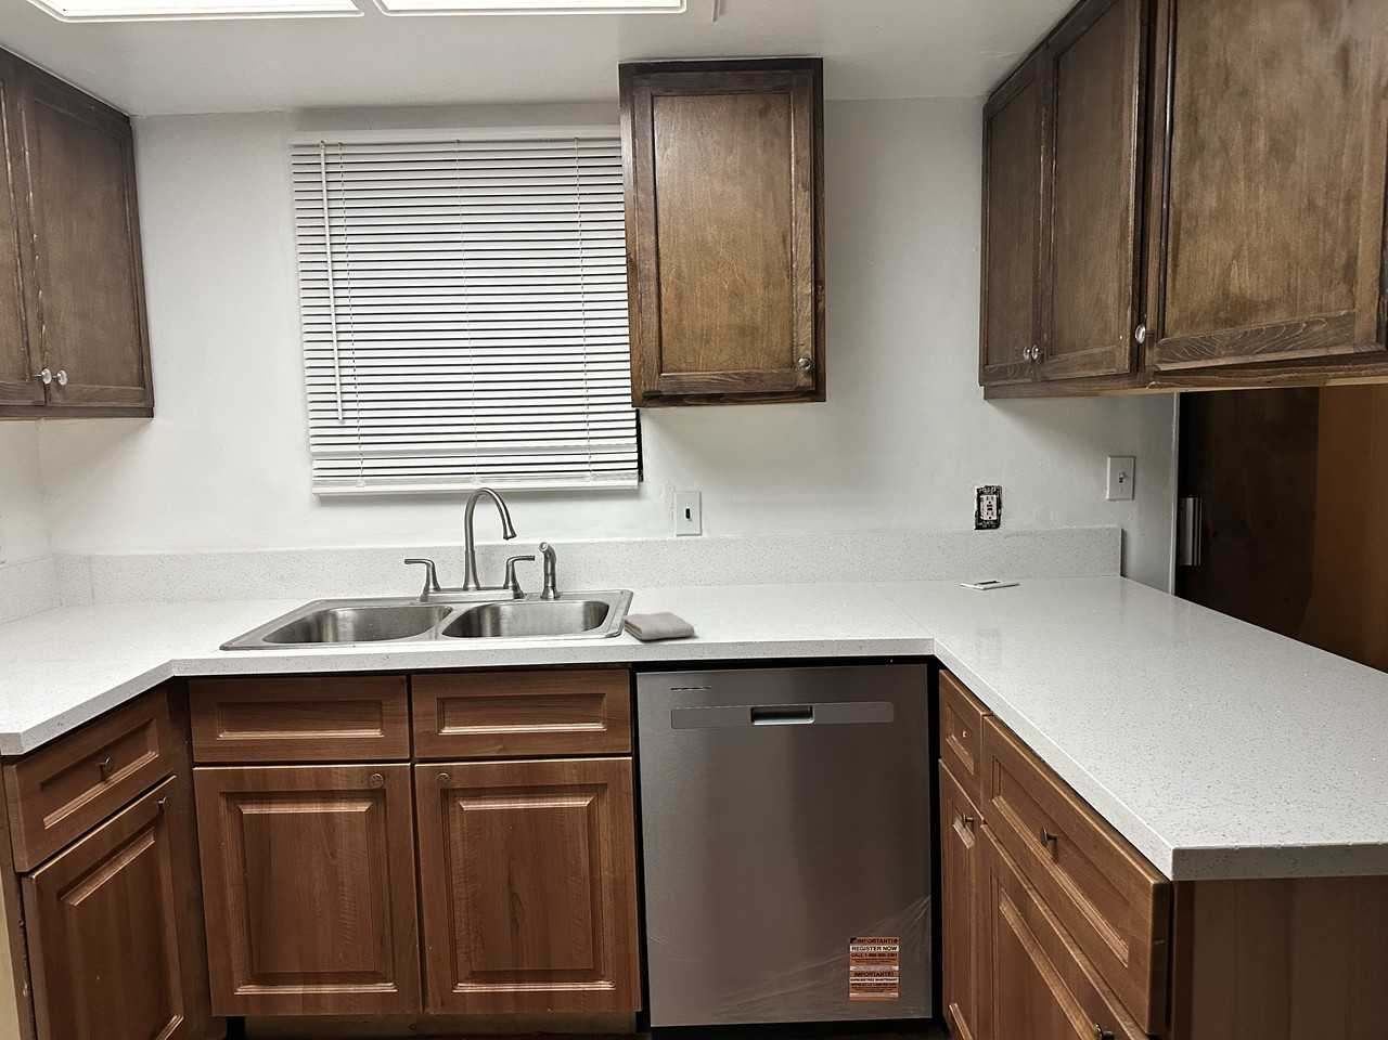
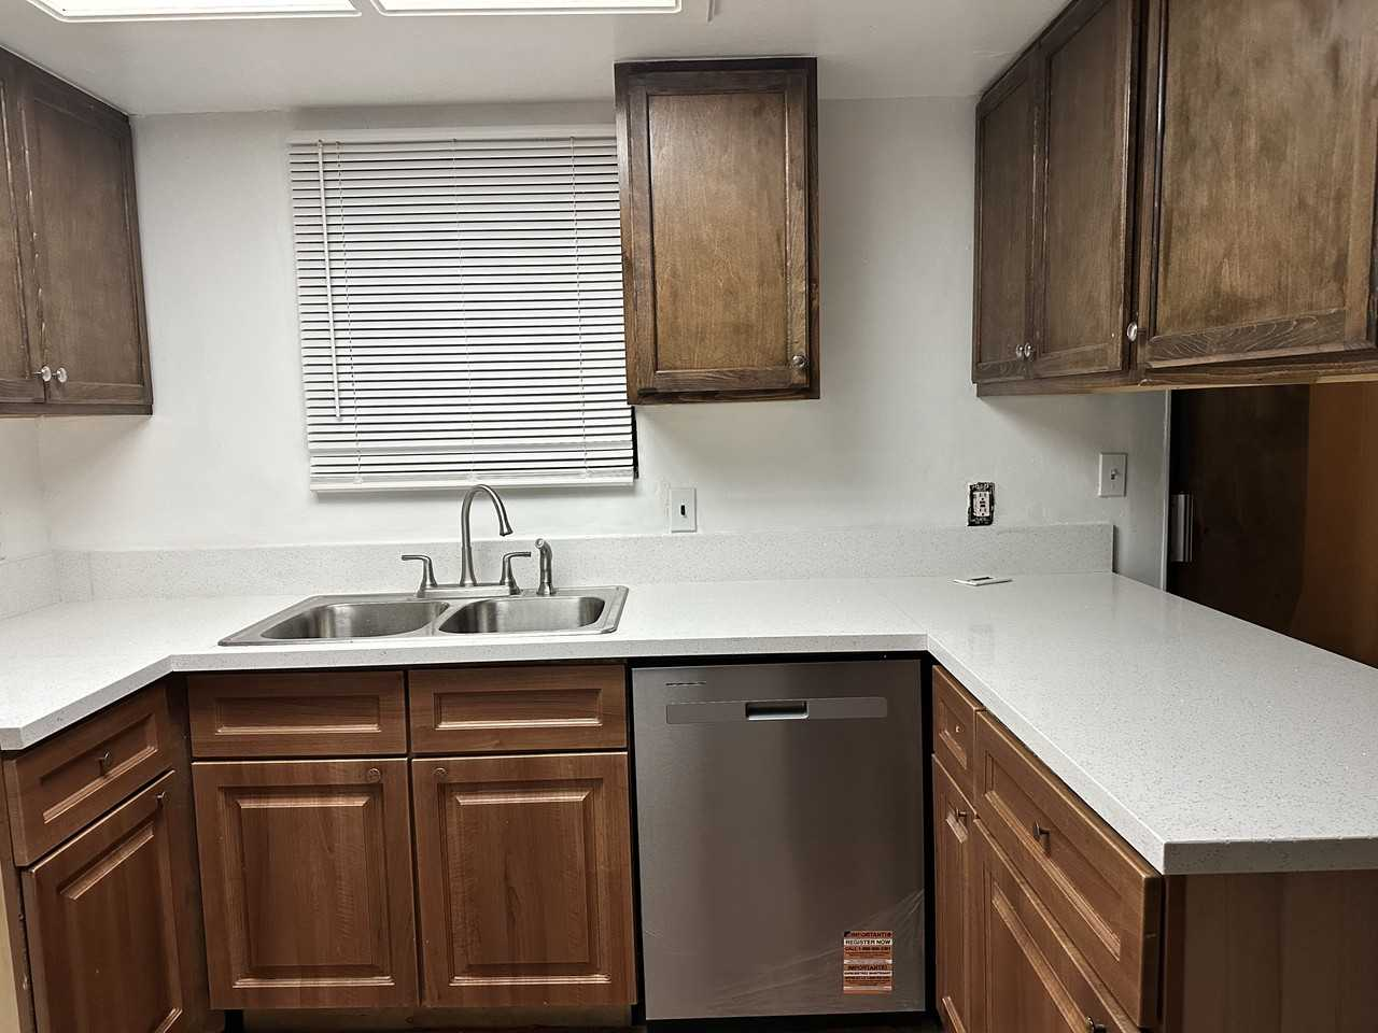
- washcloth [622,611,696,640]
